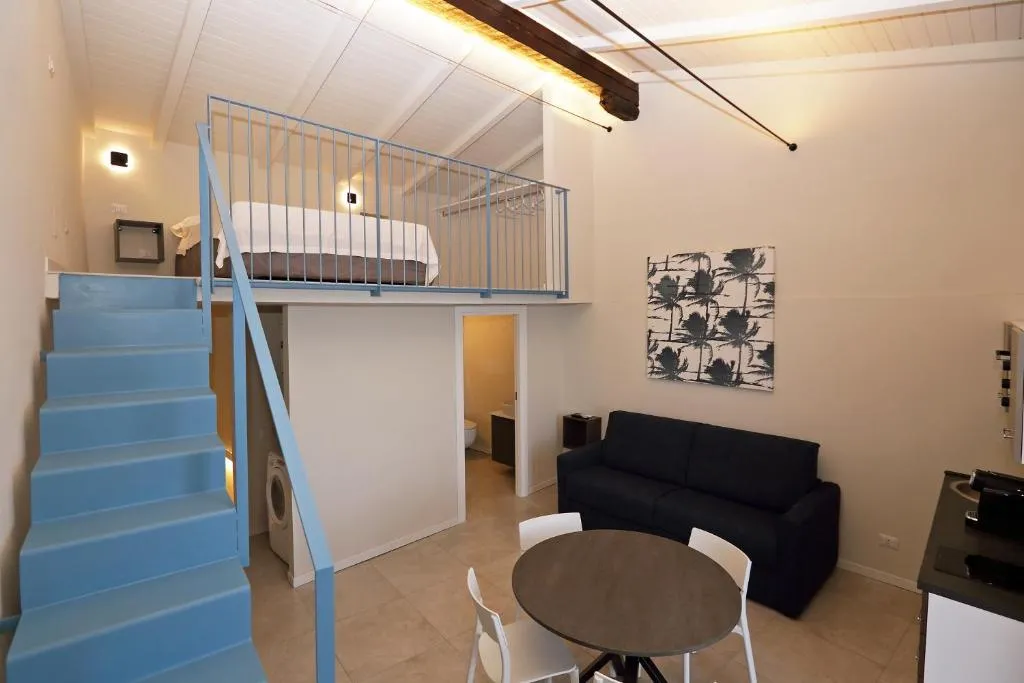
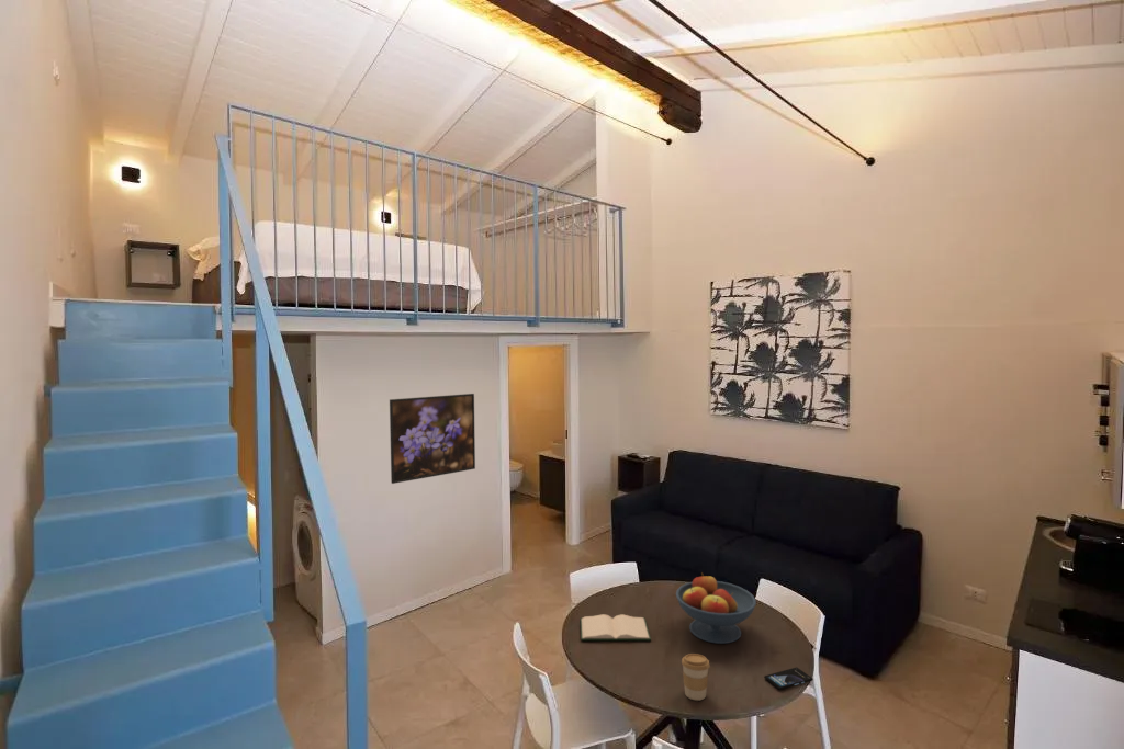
+ smartphone [763,666,814,691]
+ coffee cup [681,652,710,702]
+ hardback book [580,613,652,642]
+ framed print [389,393,476,485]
+ fruit bowl [675,571,757,645]
